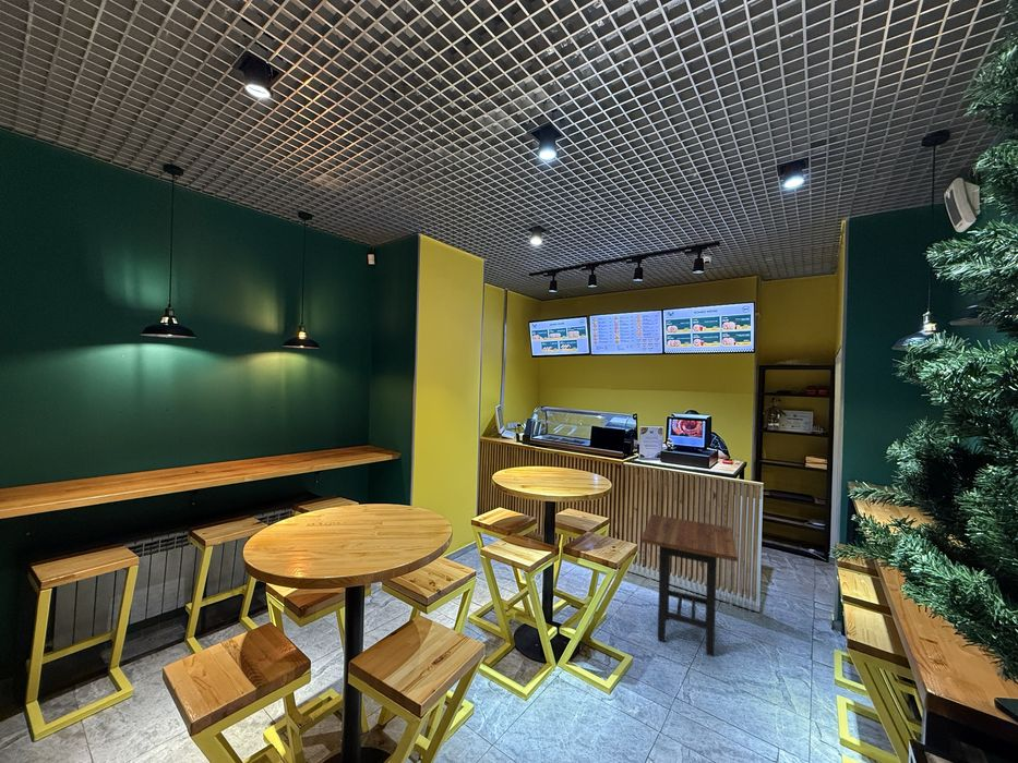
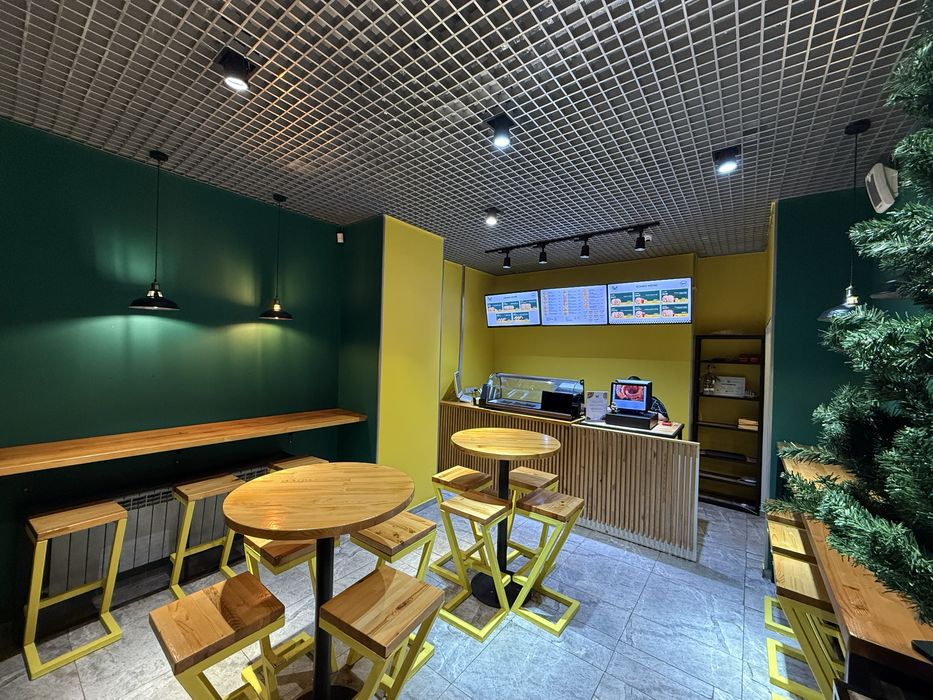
- side table [640,513,739,657]
